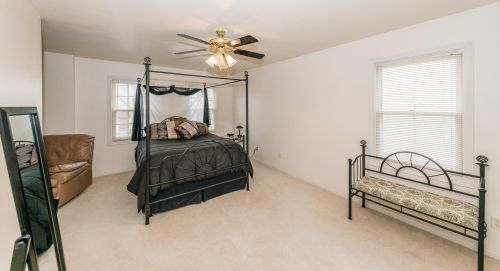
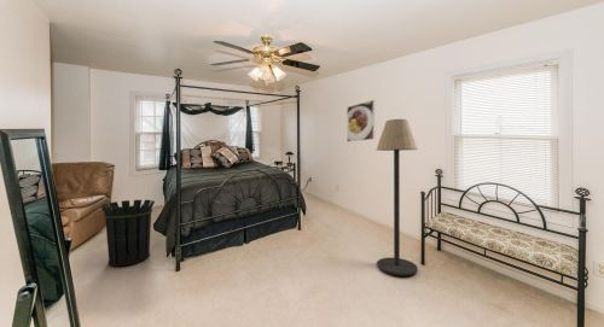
+ floor lamp [376,118,419,276]
+ waste bin [99,199,156,267]
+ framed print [345,99,376,142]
